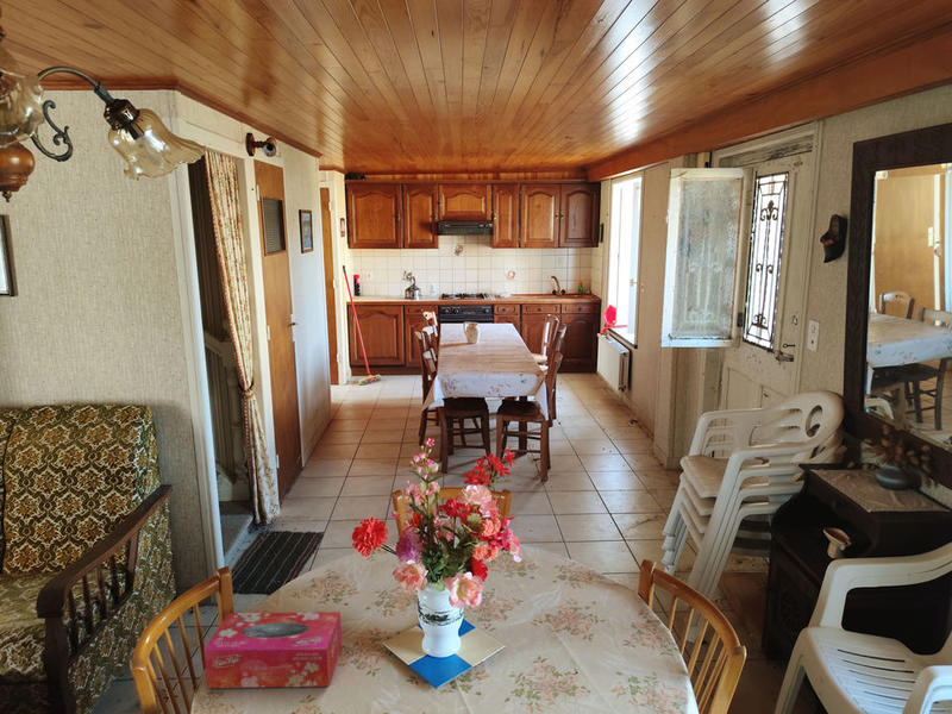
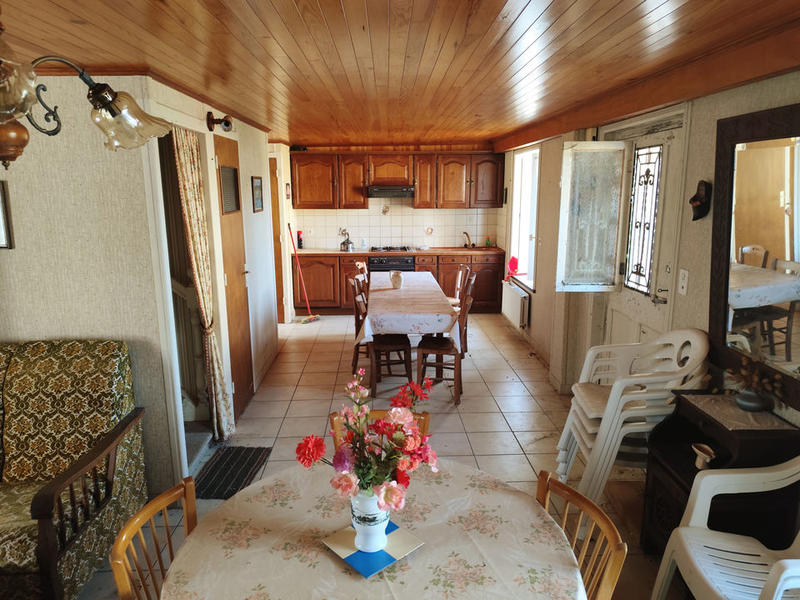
- tissue box [202,610,343,689]
